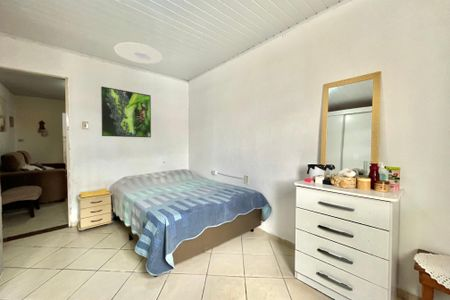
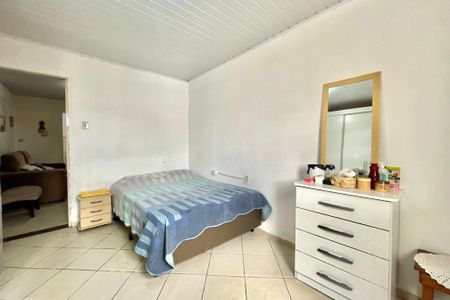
- ceiling light [113,42,164,65]
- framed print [100,85,152,138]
